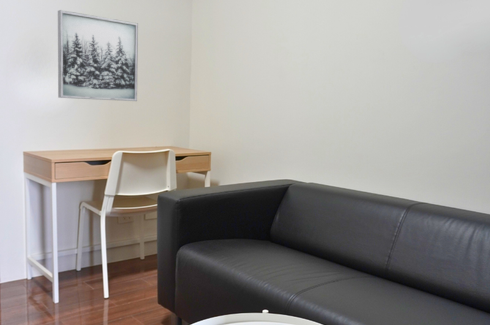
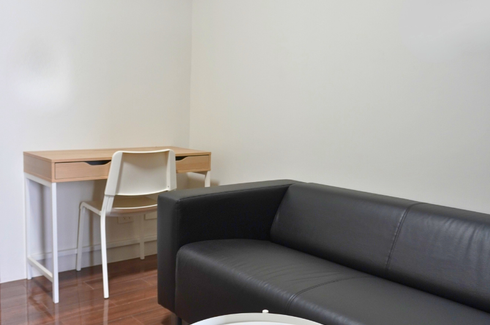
- wall art [57,9,139,102]
